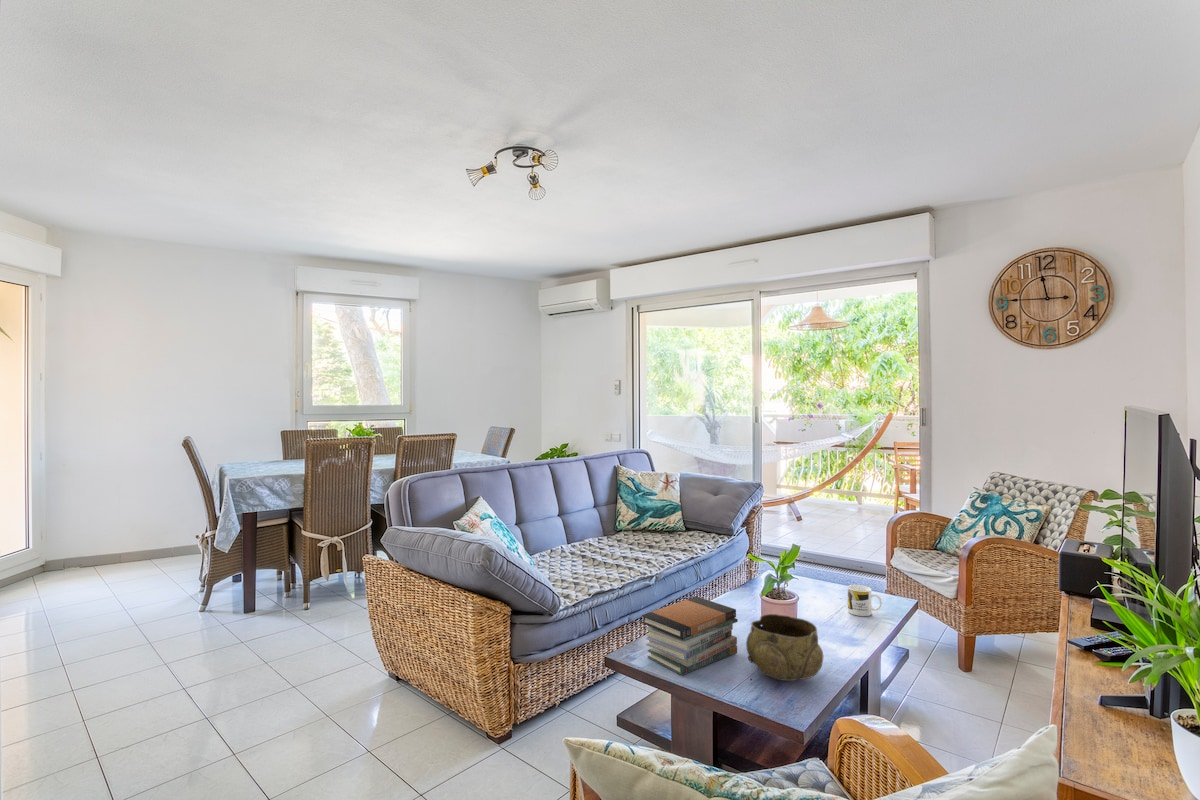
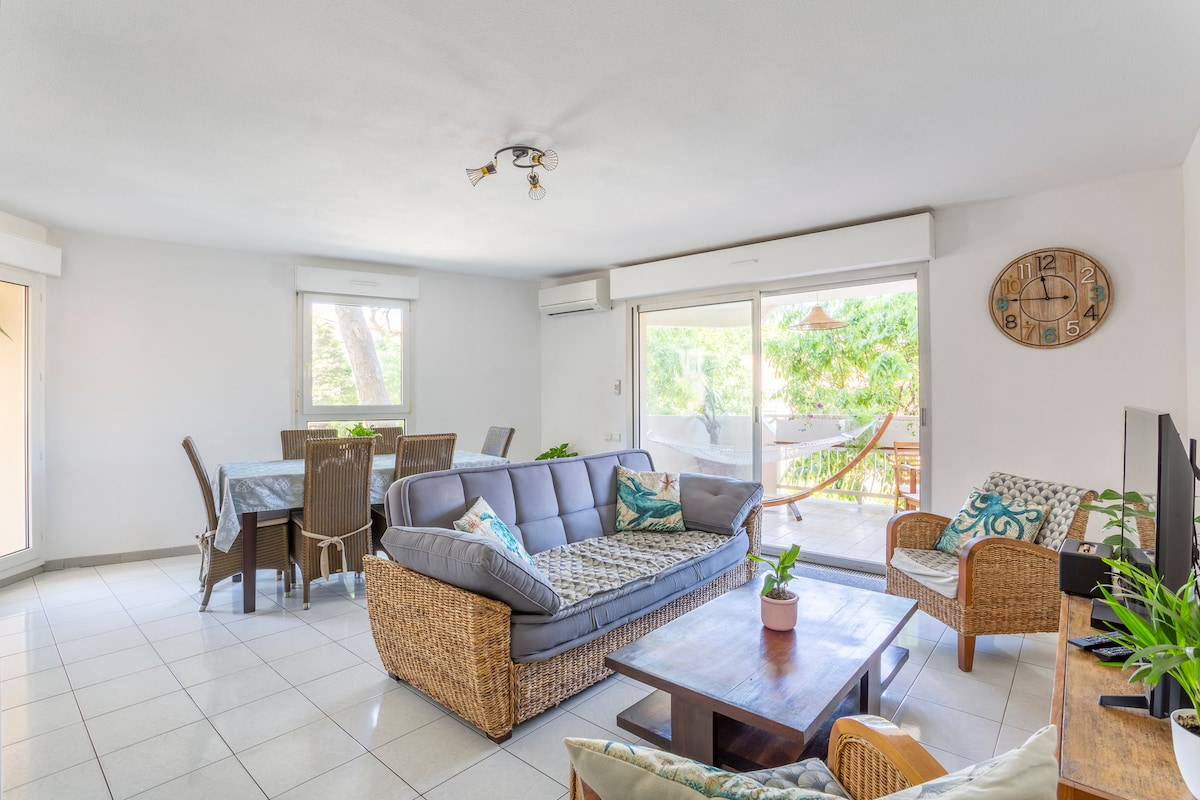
- mug [847,584,883,617]
- book stack [641,595,739,676]
- decorative bowl [745,613,824,682]
